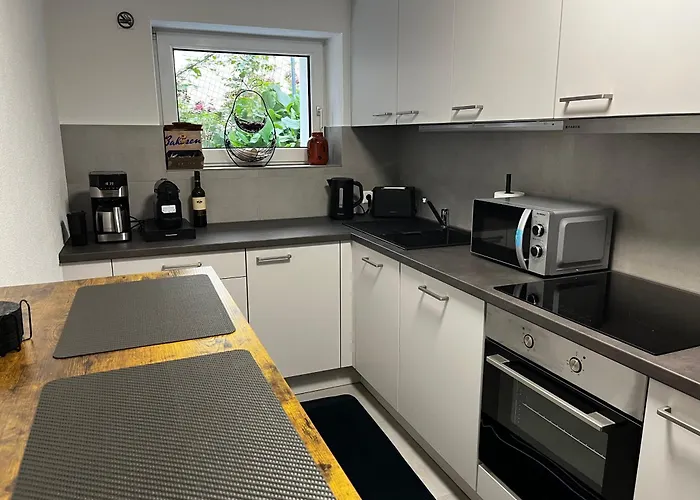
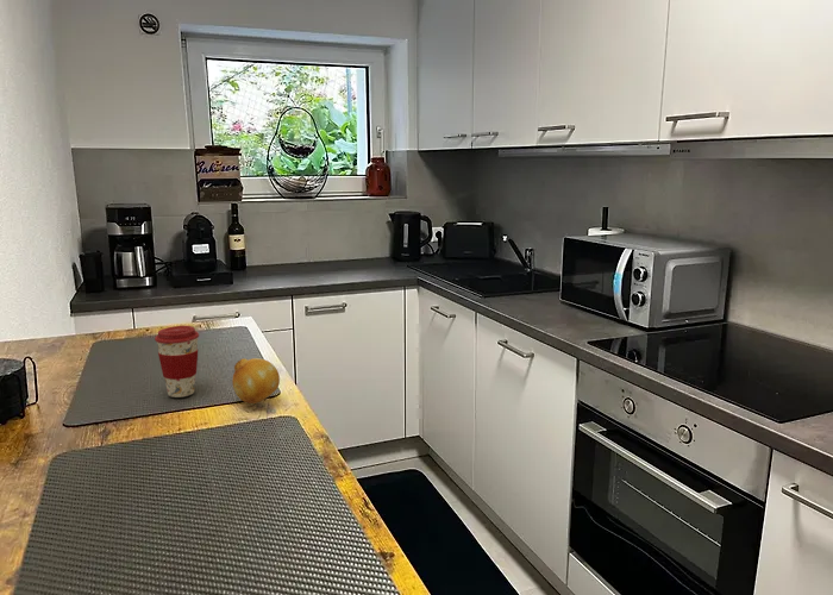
+ coffee cup [154,325,200,399]
+ fruit [231,357,281,405]
